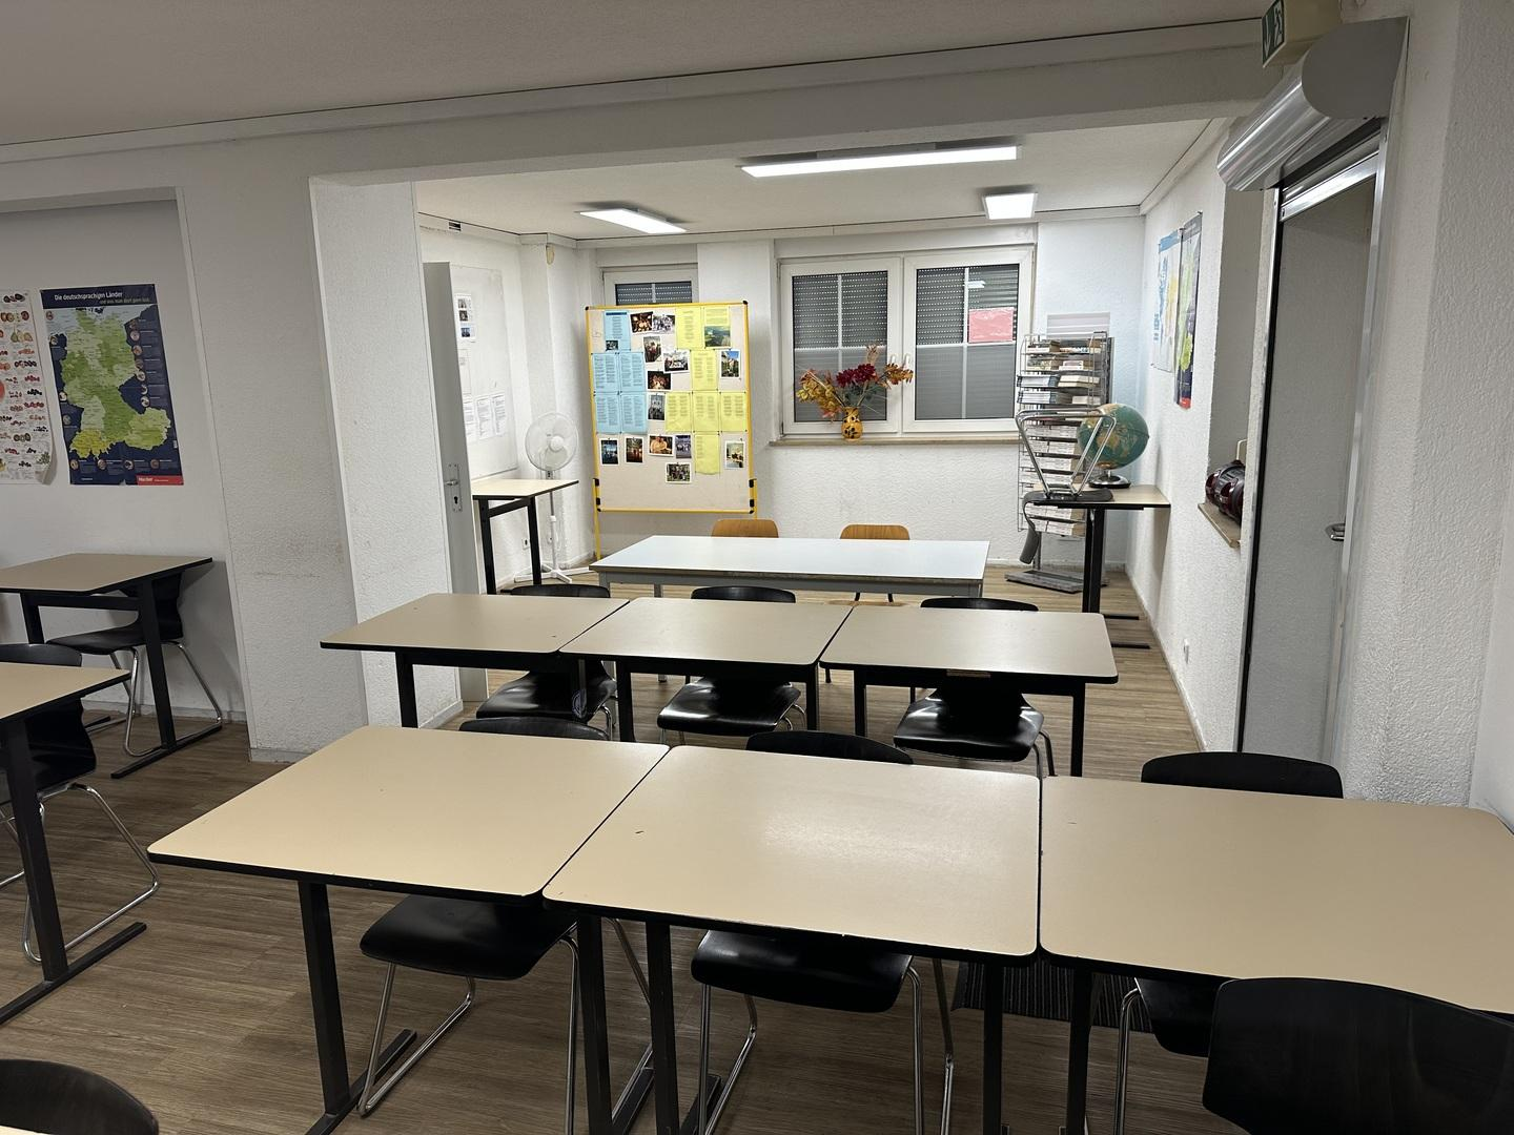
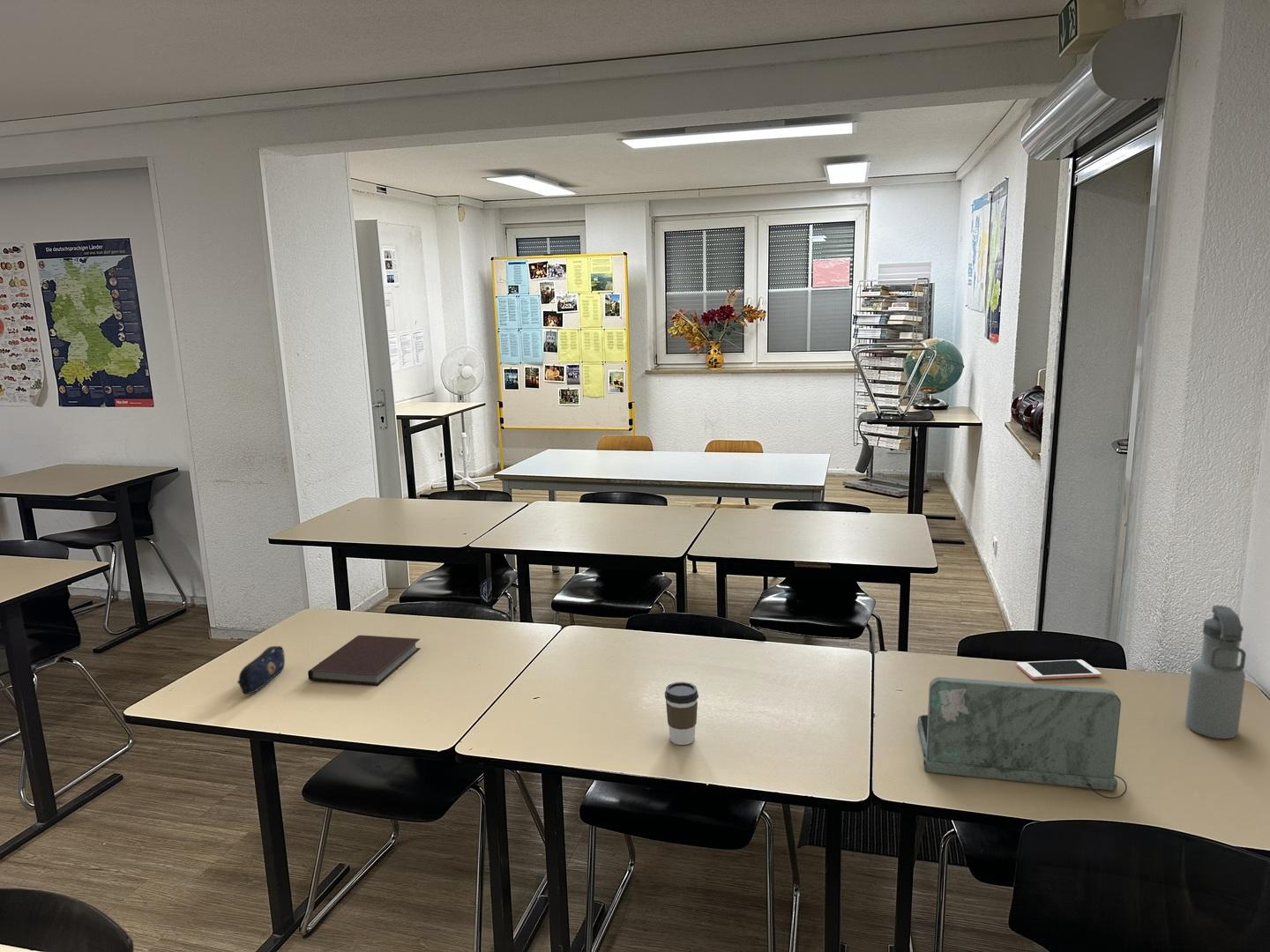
+ cell phone [1016,658,1102,681]
+ coffee cup [664,681,699,746]
+ water bottle [1184,605,1247,740]
+ notebook [307,635,422,687]
+ laptop [916,676,1128,800]
+ pencil case [236,645,286,695]
